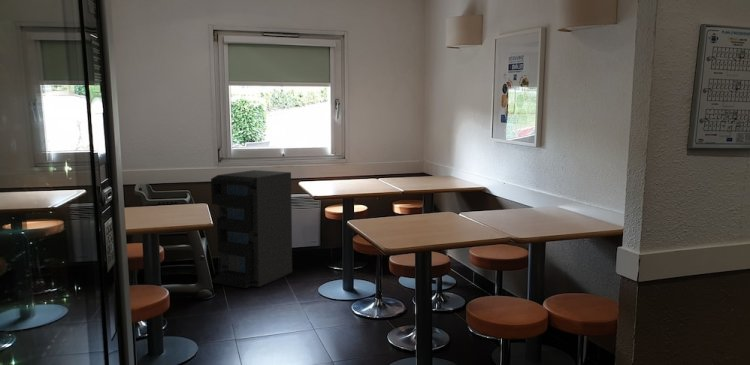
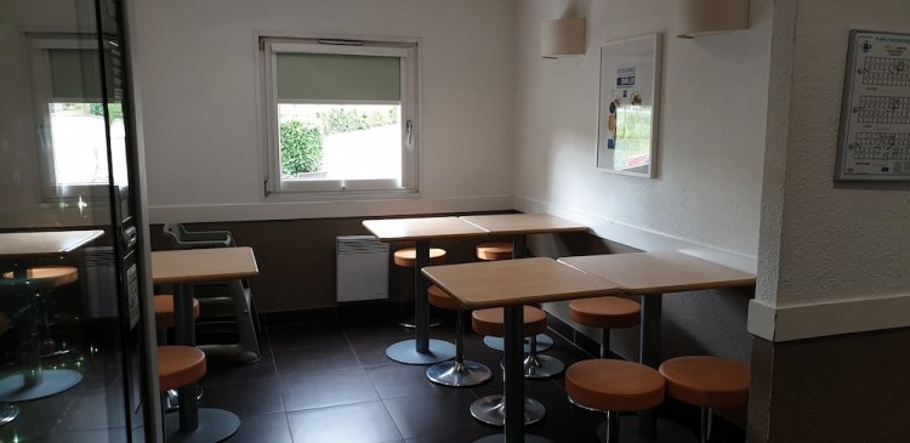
- storage cabinet [210,169,293,289]
